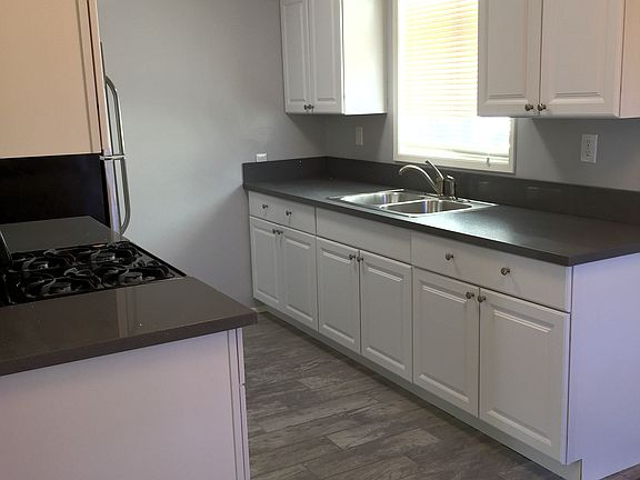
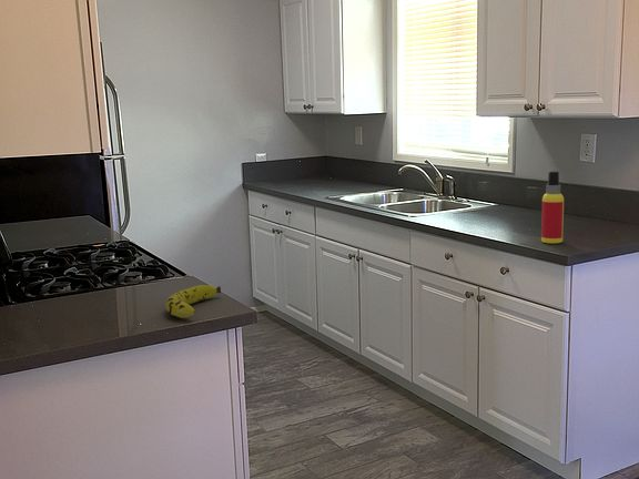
+ fruit [164,284,222,319]
+ spray bottle [540,171,565,245]
